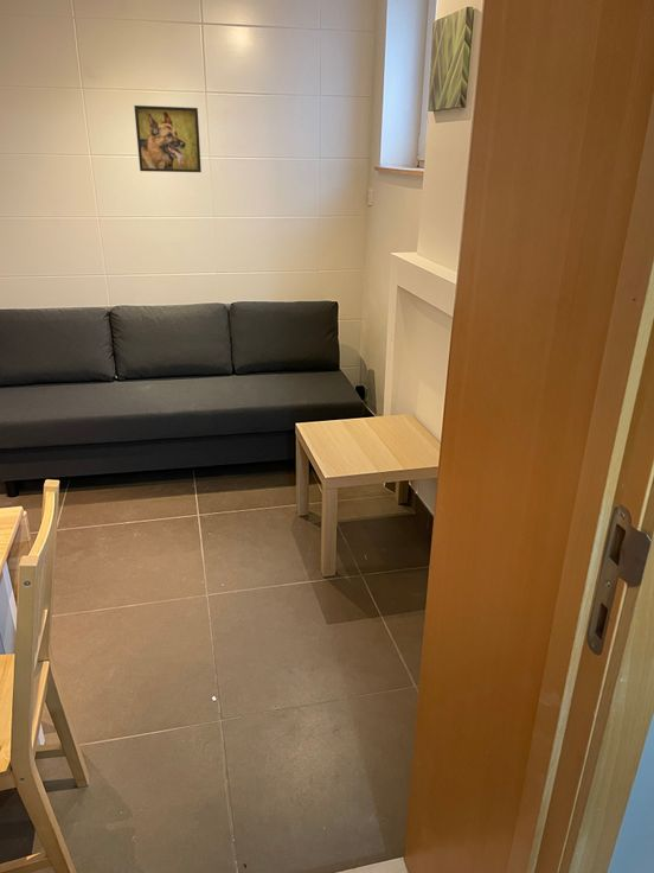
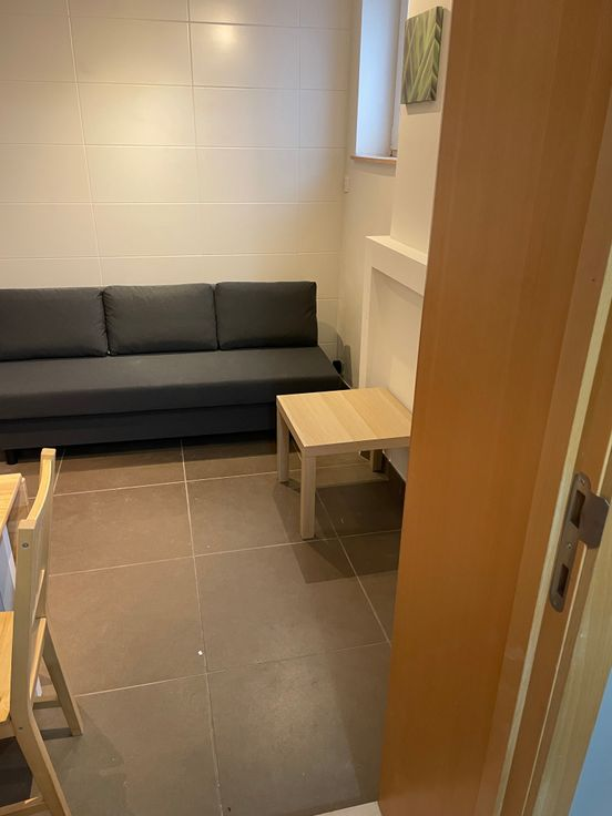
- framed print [133,104,203,173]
